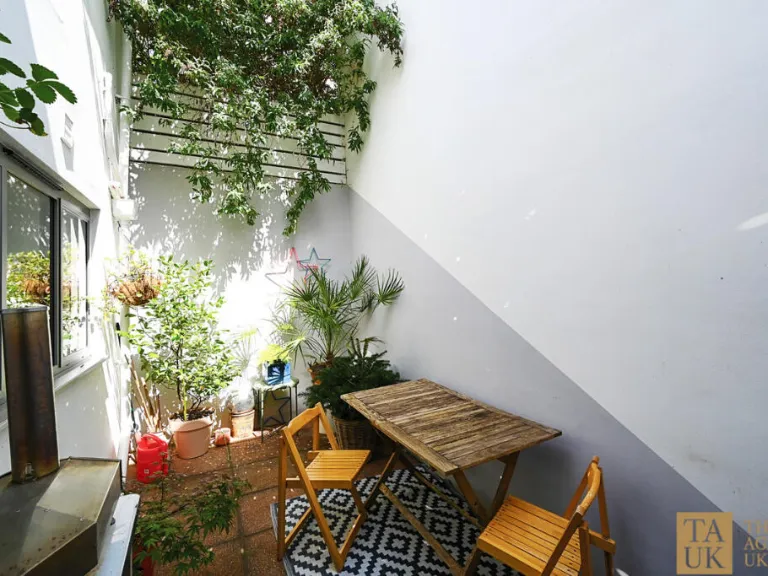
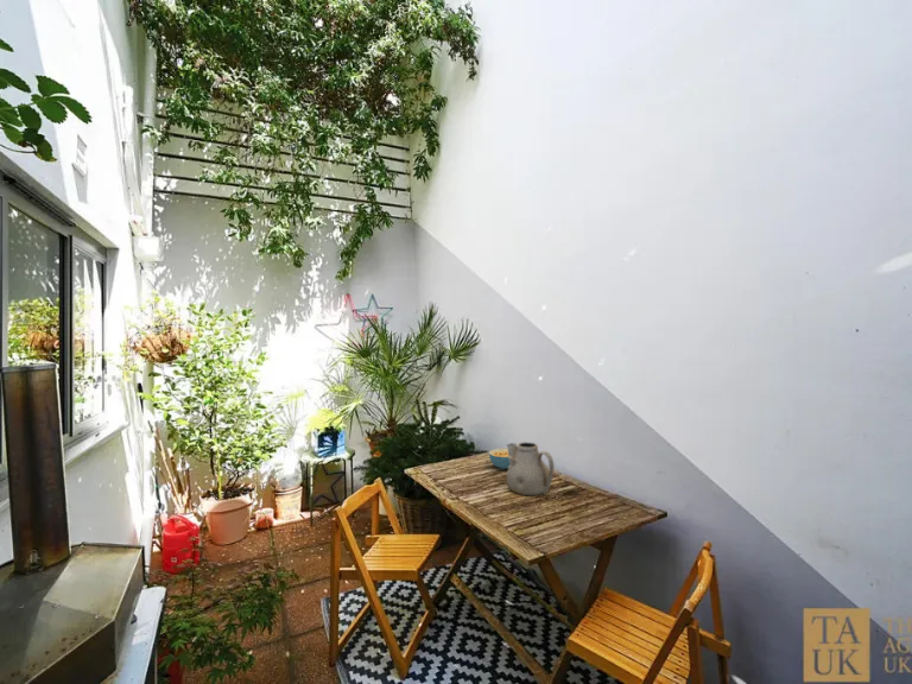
+ teapot [506,441,555,496]
+ cereal bowl [488,448,511,470]
